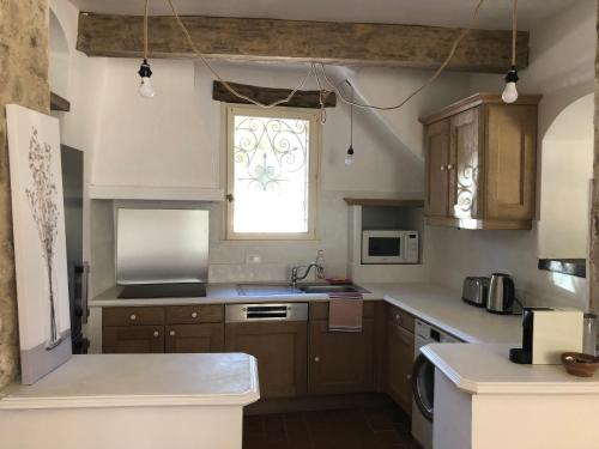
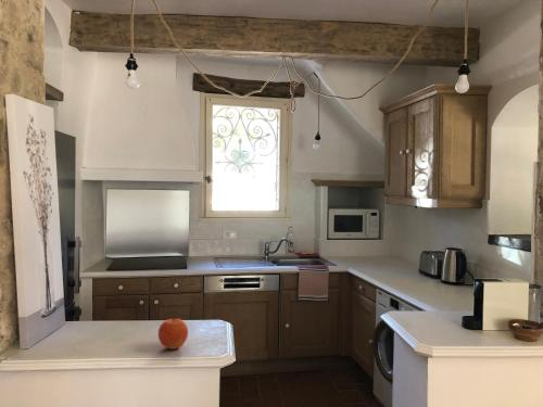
+ fruit [157,318,189,351]
